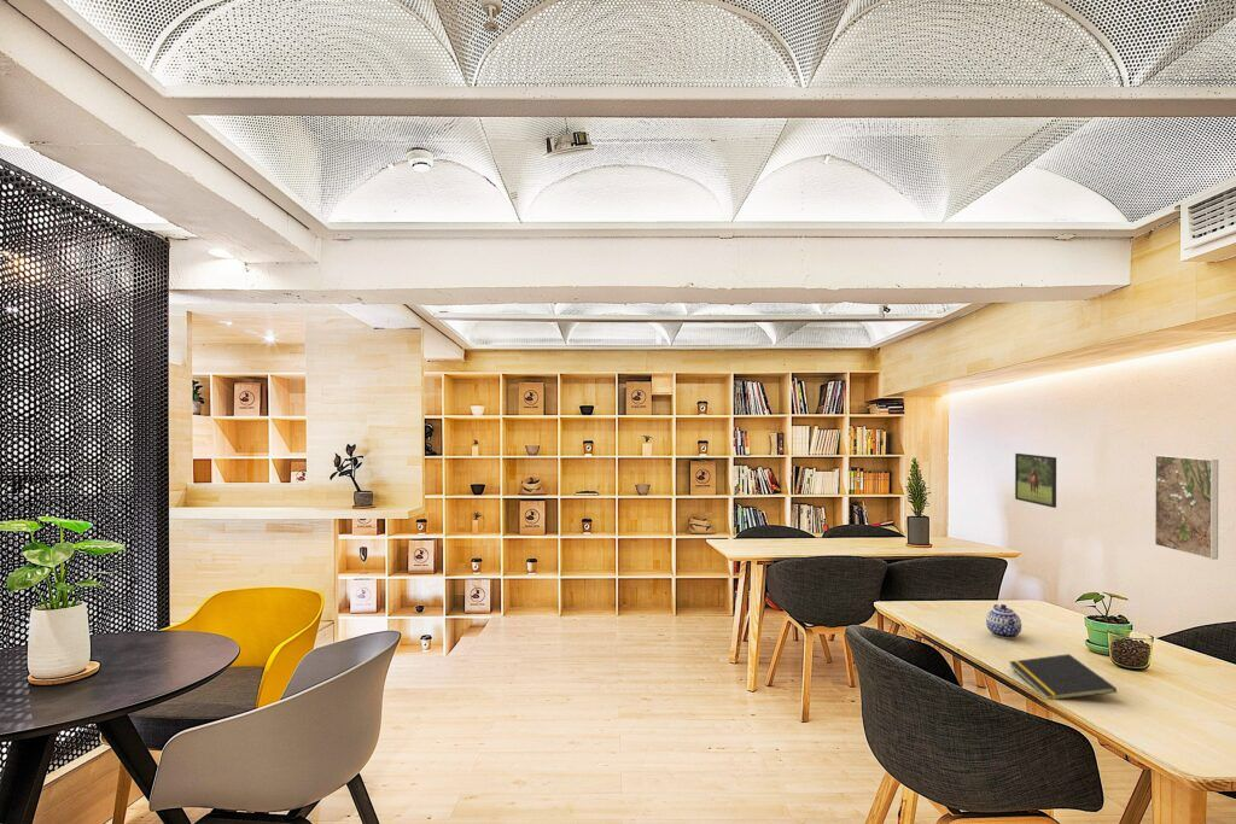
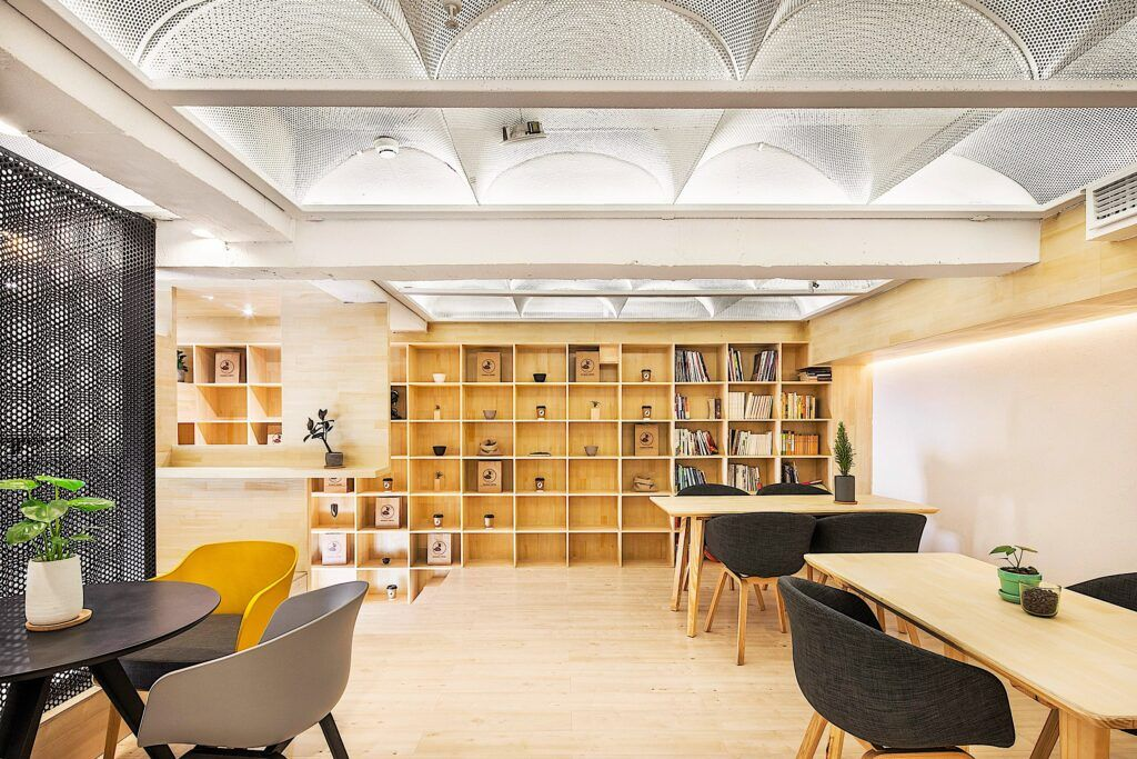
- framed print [1154,454,1219,561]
- notepad [1008,653,1118,701]
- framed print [1014,452,1057,509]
- teapot [985,603,1022,639]
